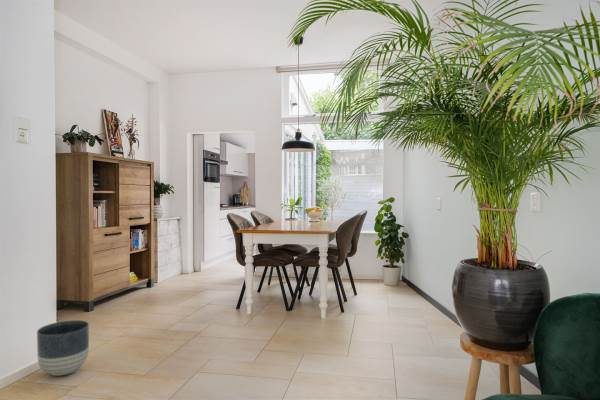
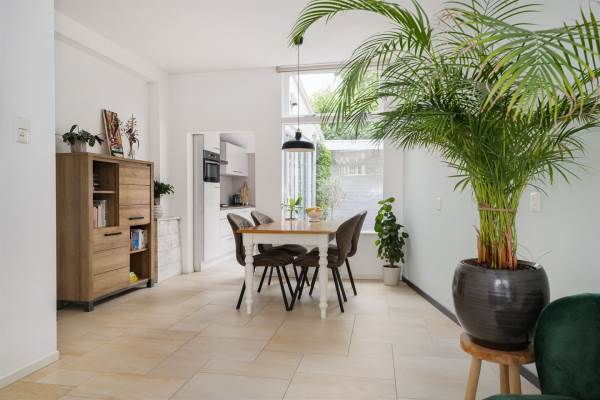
- planter [36,319,90,377]
